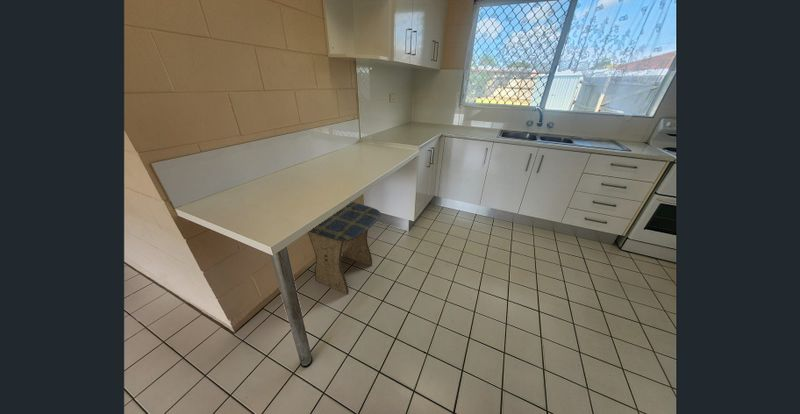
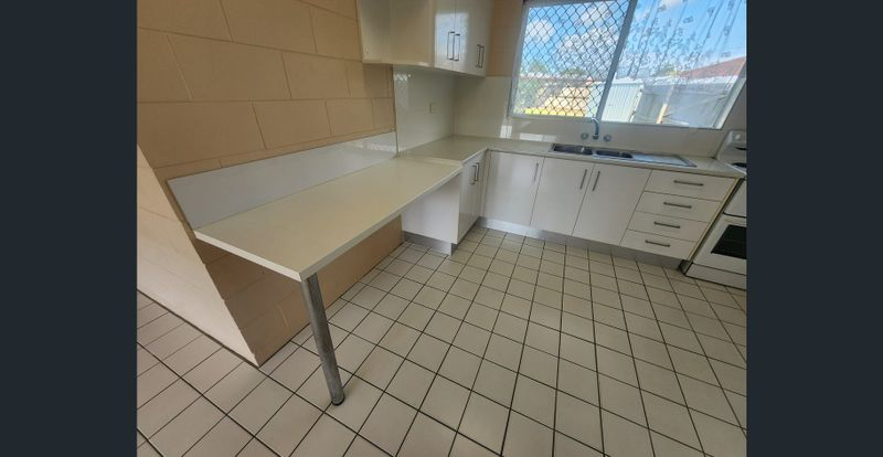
- stool [307,201,382,296]
